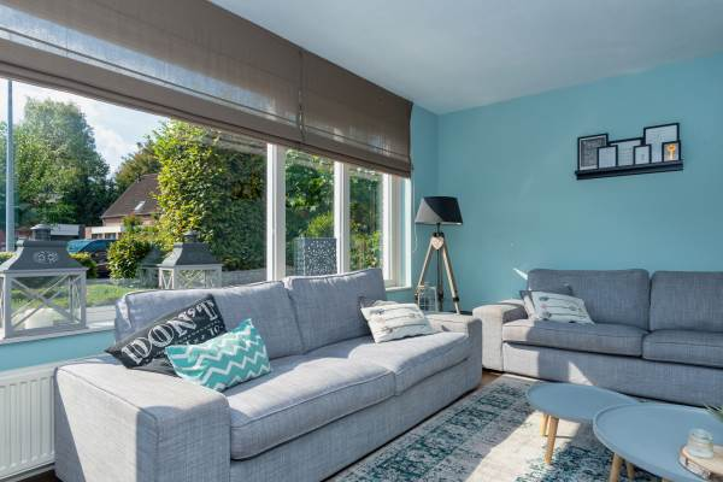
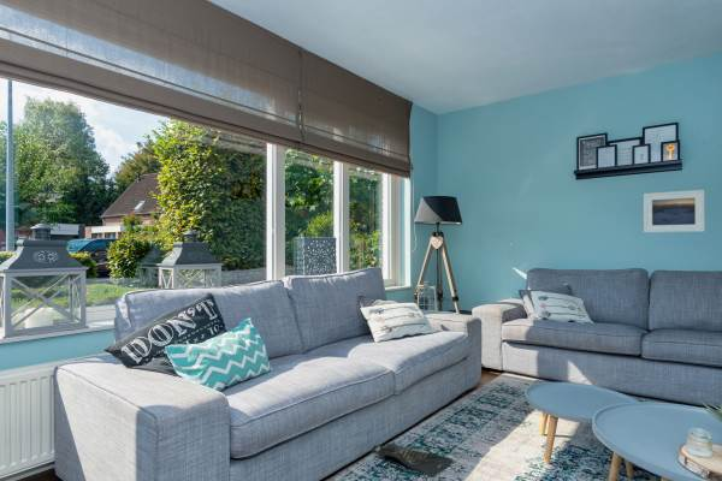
+ bag [369,440,454,479]
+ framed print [643,189,706,233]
